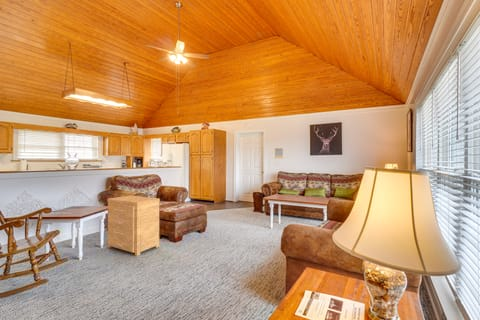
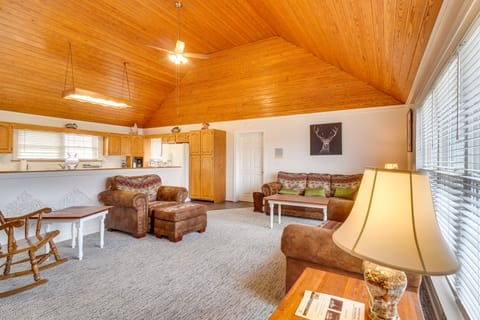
- side table [107,194,161,257]
